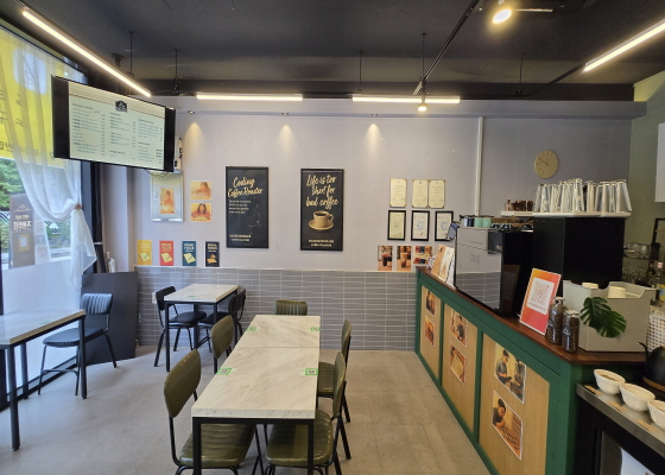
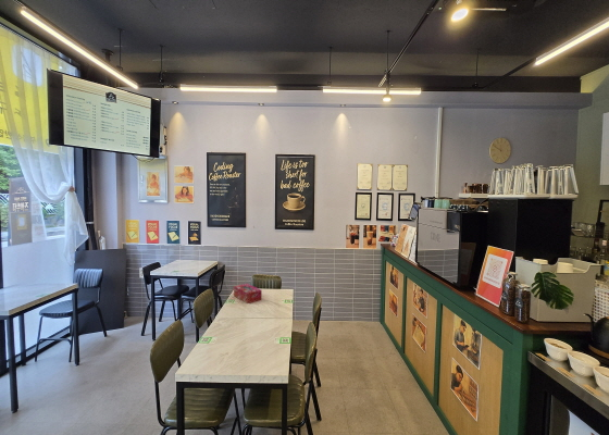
+ tissue box [233,283,263,304]
